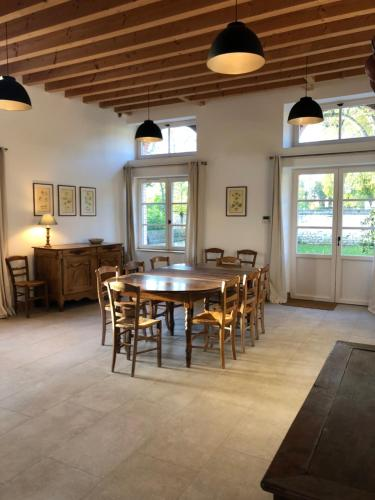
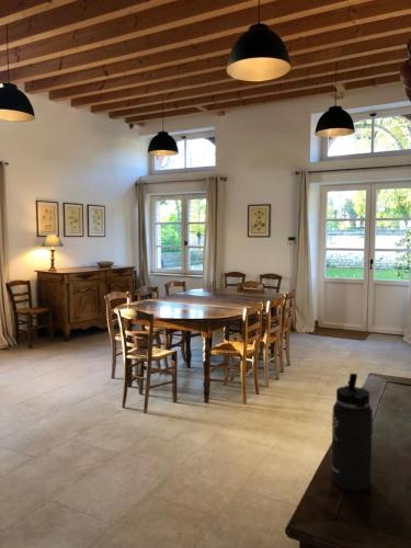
+ thermos bottle [330,373,374,492]
